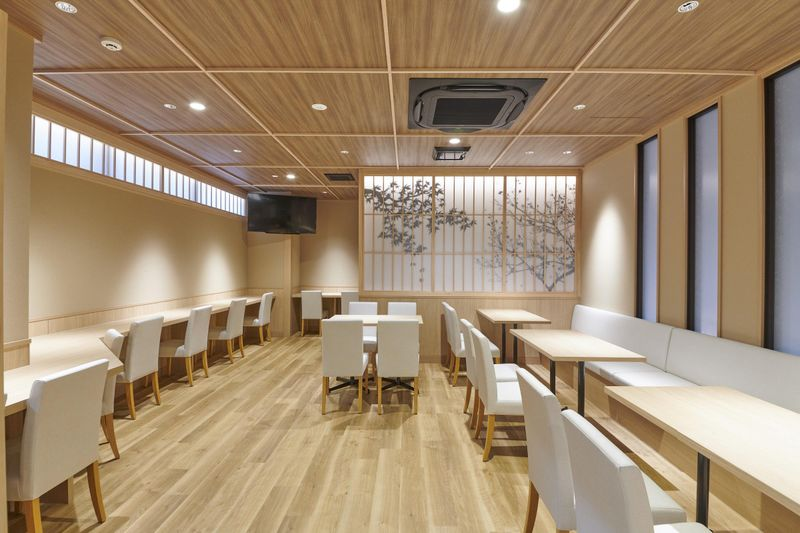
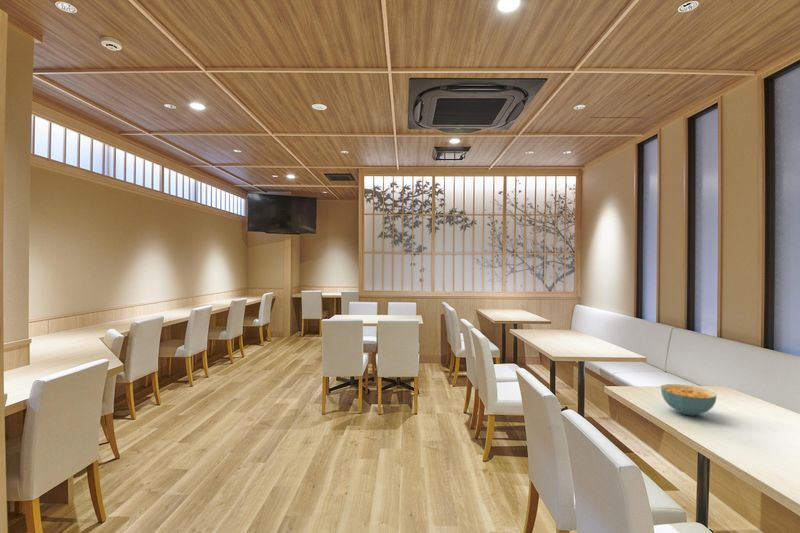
+ cereal bowl [660,383,718,417]
